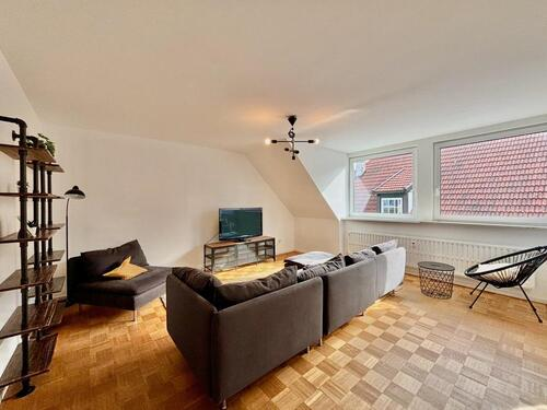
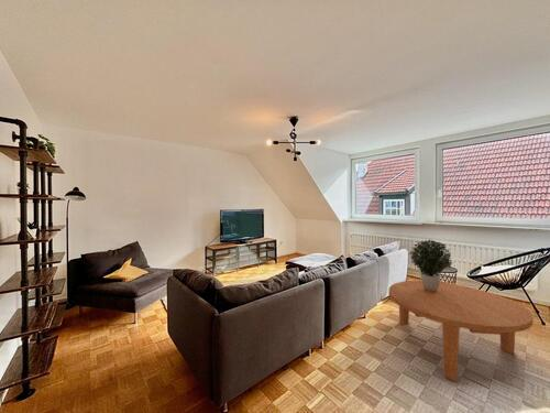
+ potted plant [408,238,453,292]
+ coffee table [388,280,534,382]
